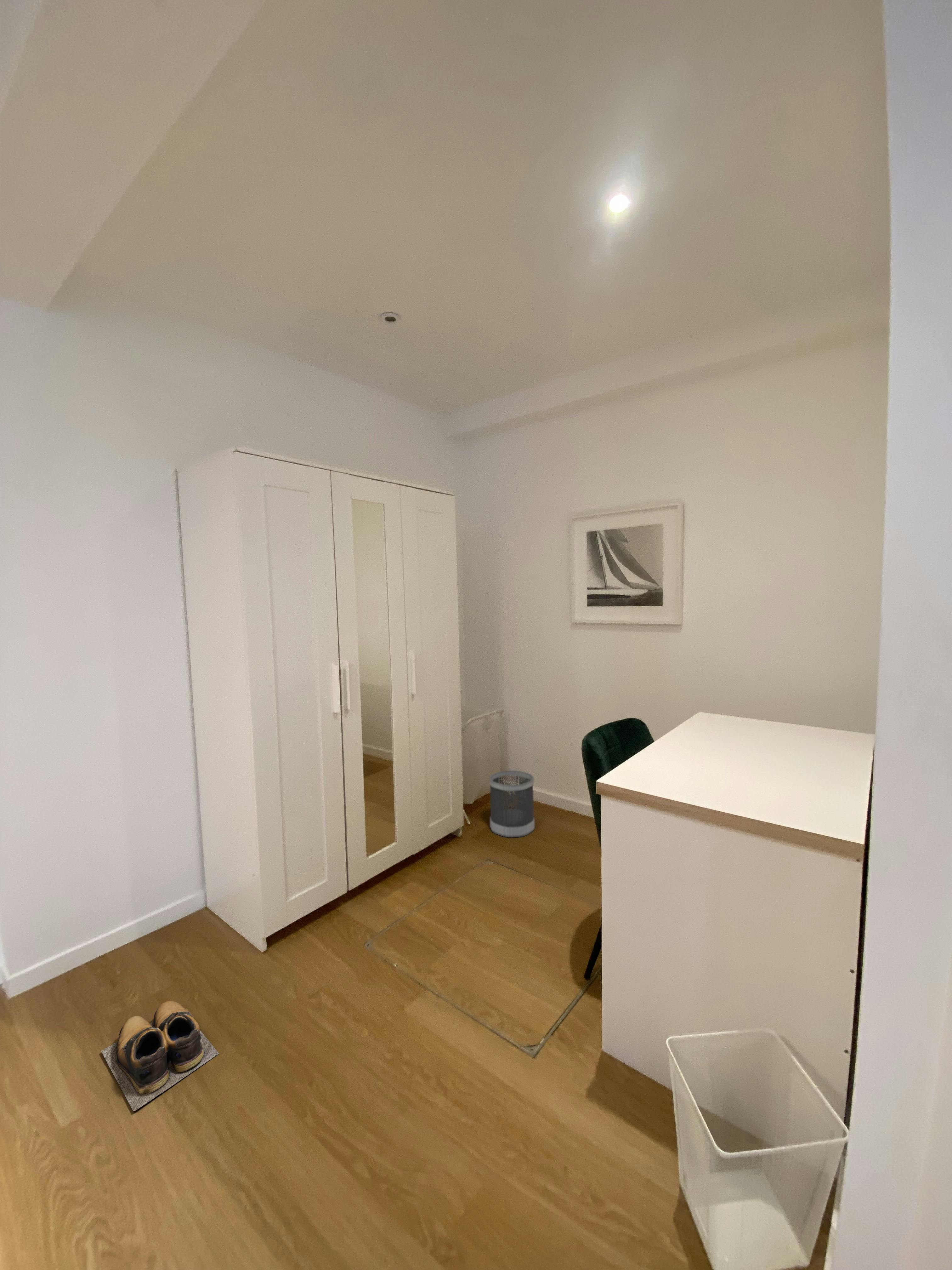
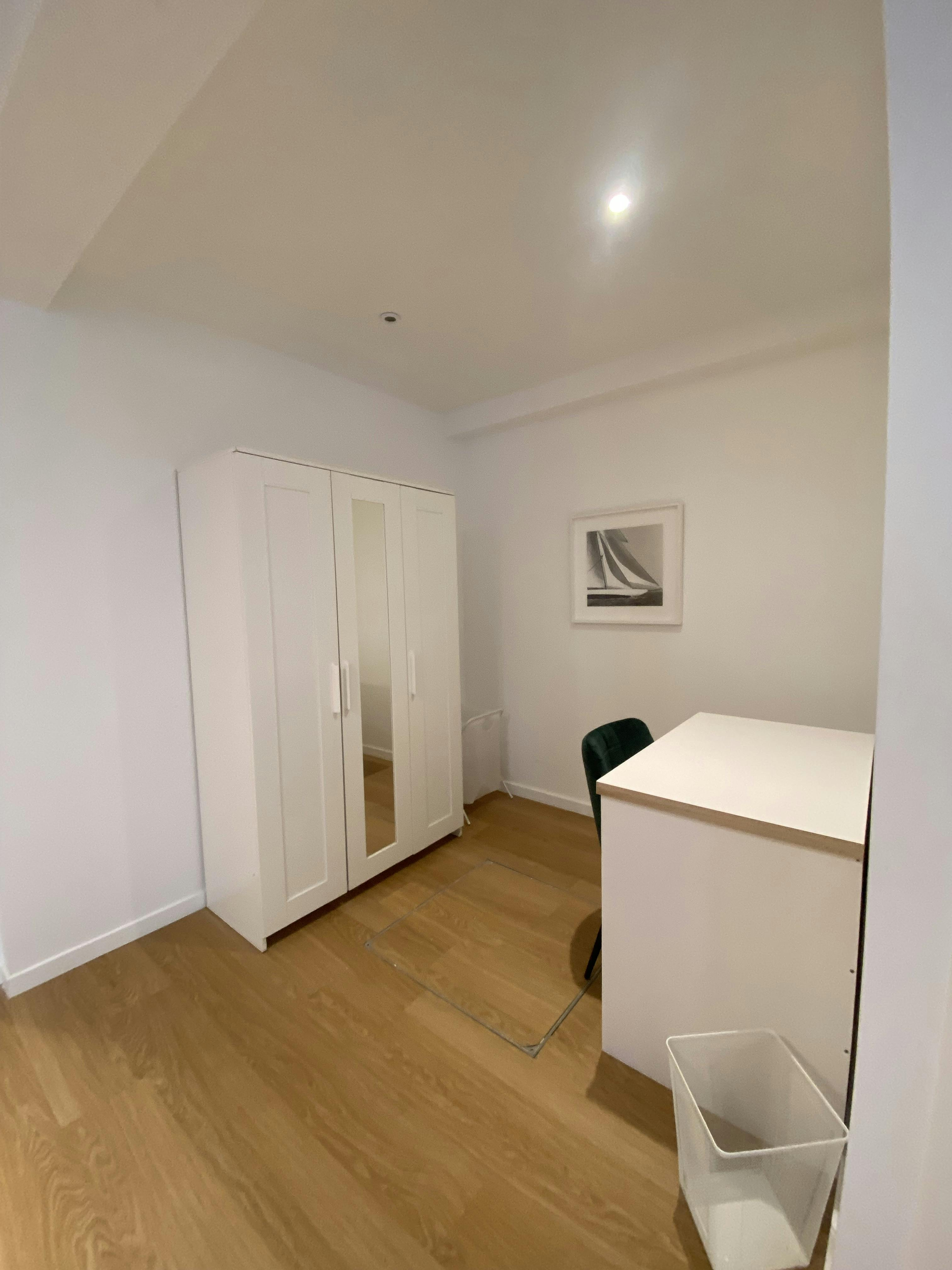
- wastebasket [489,770,535,838]
- shoes [101,1001,219,1111]
